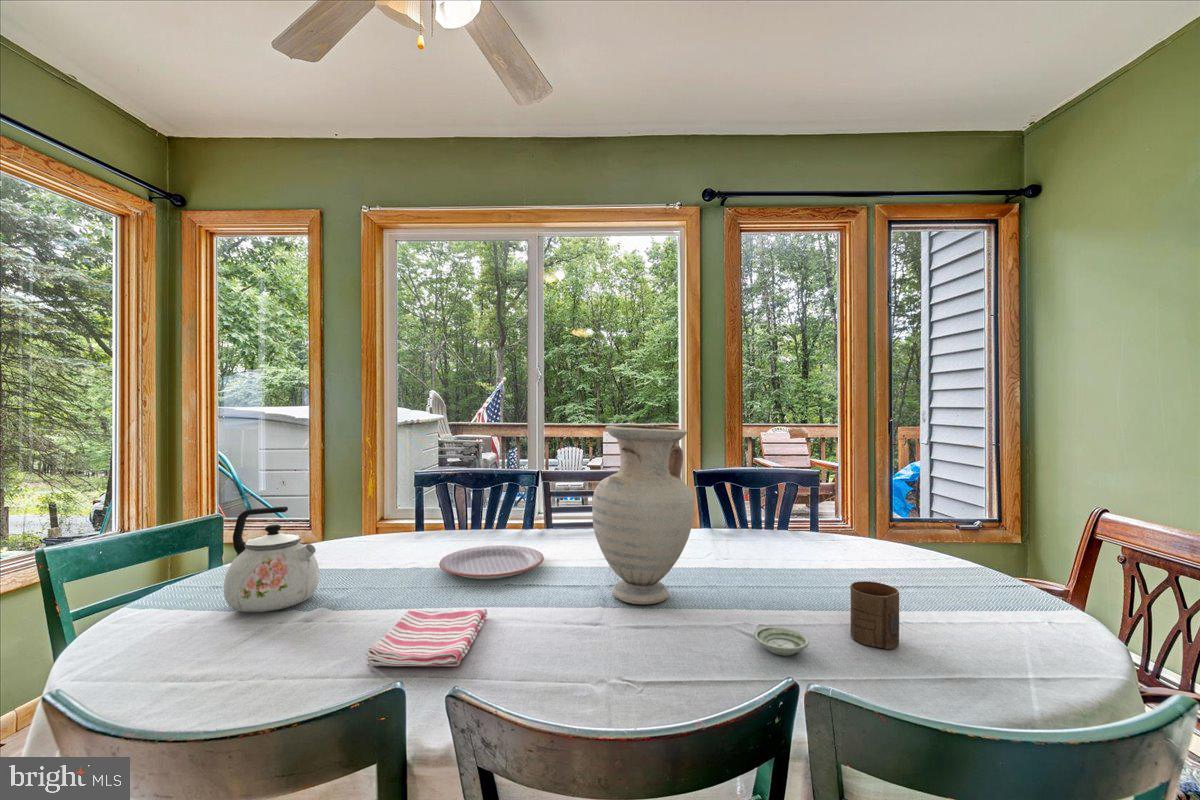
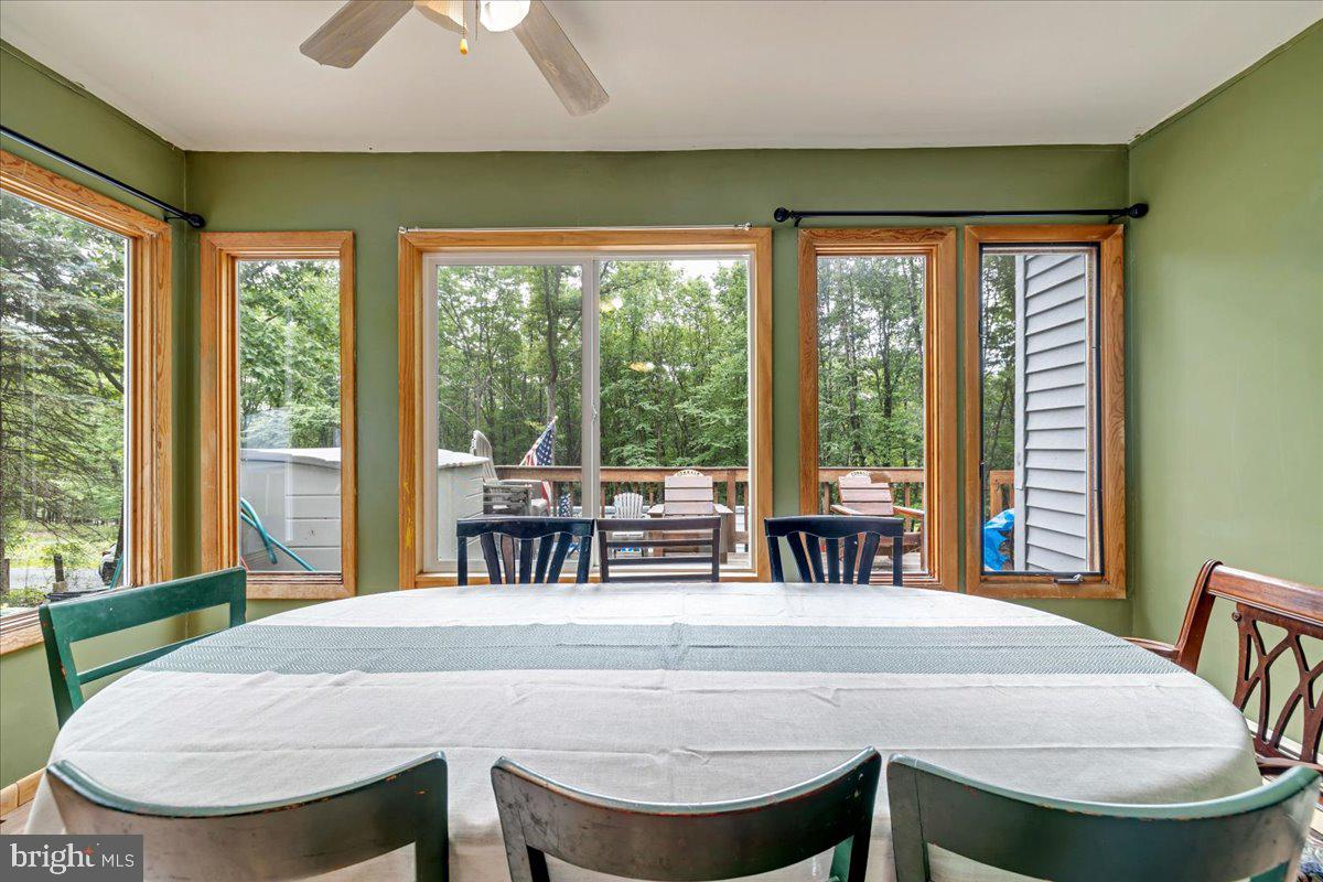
- saucer [754,626,810,656]
- vase [591,424,695,605]
- cup [849,580,900,650]
- kettle [223,506,321,613]
- dish towel [365,608,488,667]
- plate [438,544,545,580]
